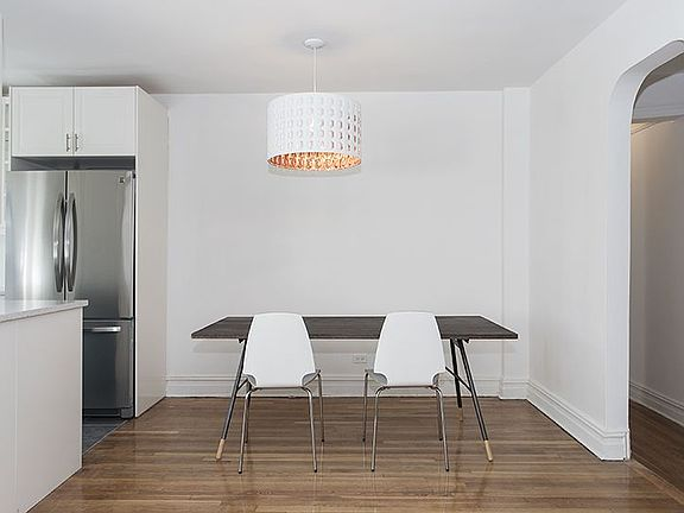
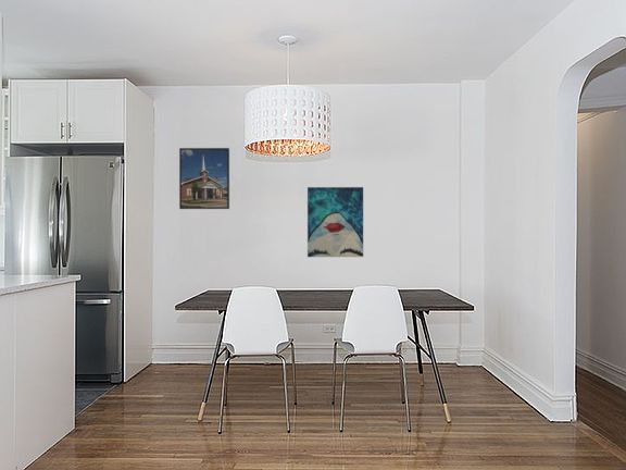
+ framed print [178,147,230,210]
+ wall art [306,186,364,258]
